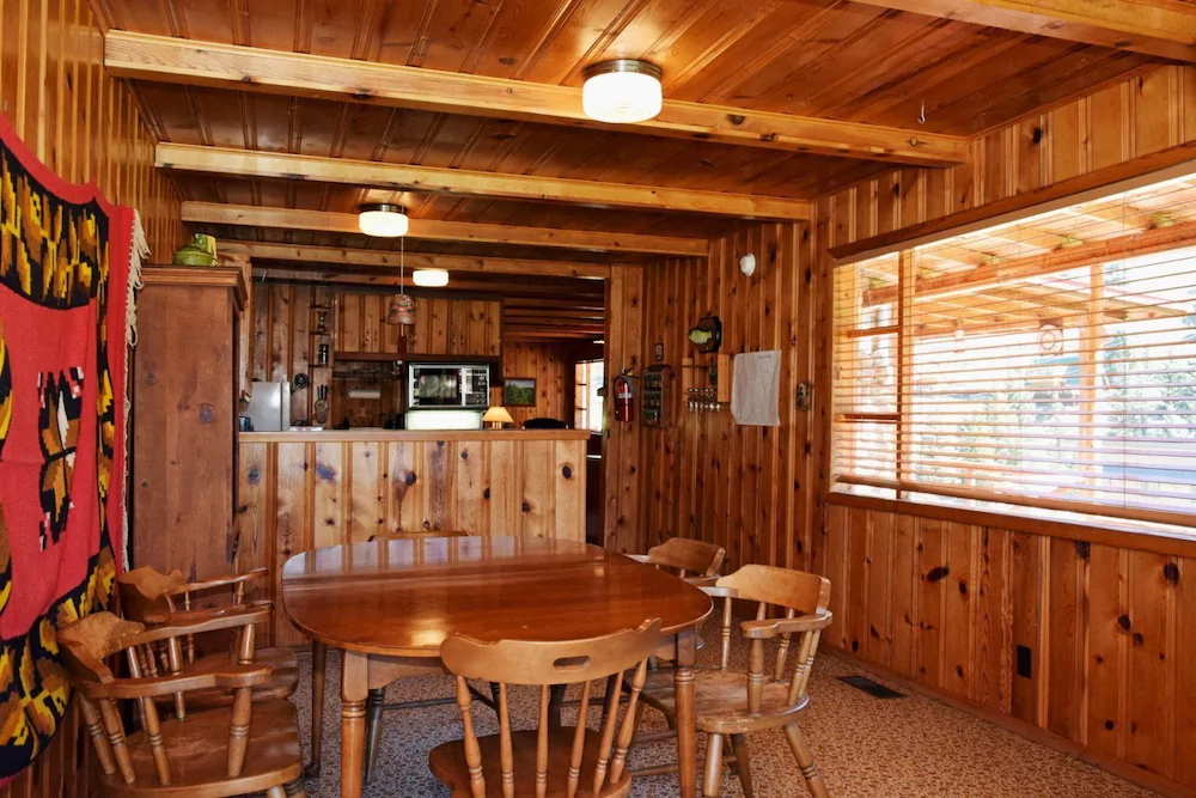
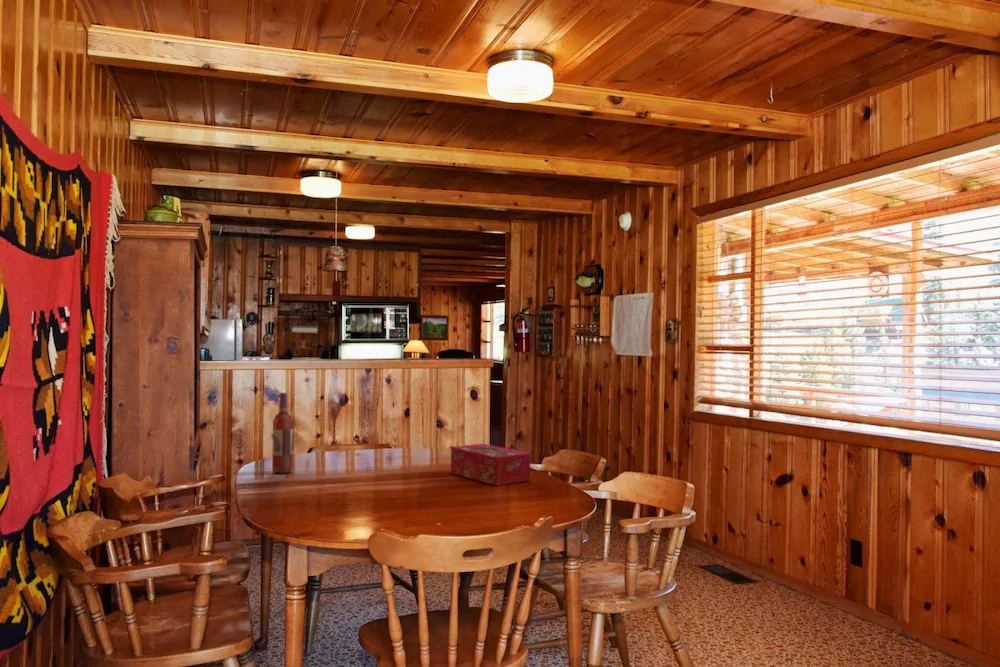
+ wine bottle [271,392,294,474]
+ tissue box [450,443,531,487]
